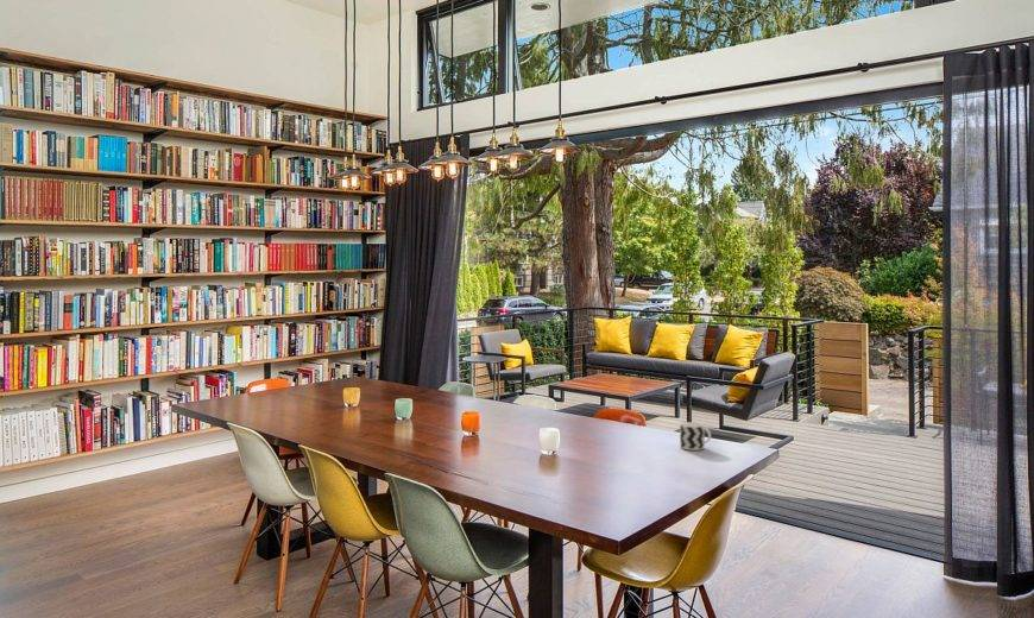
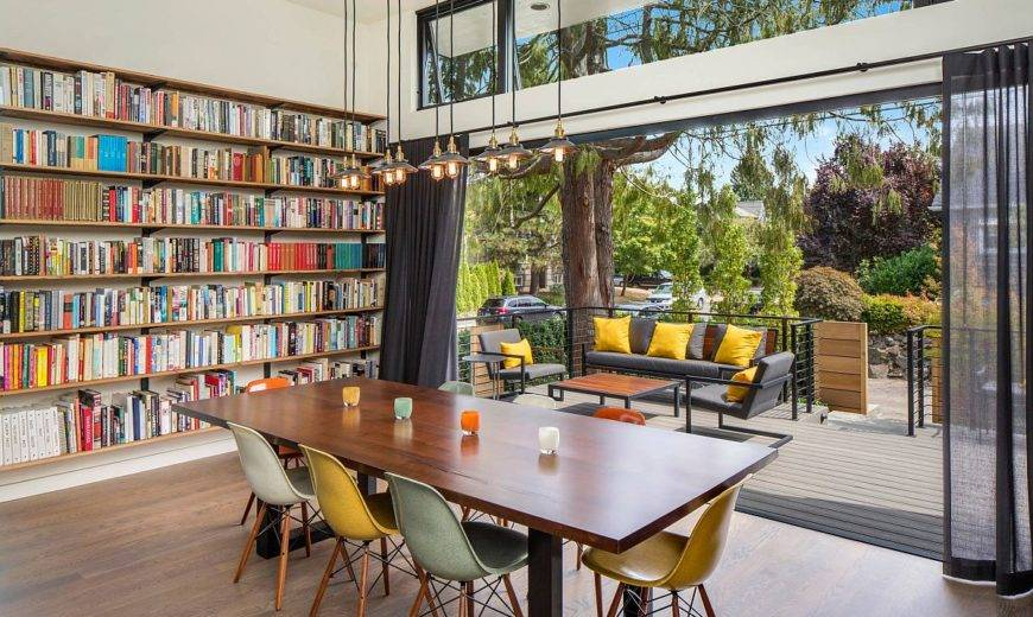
- cup [679,421,712,452]
